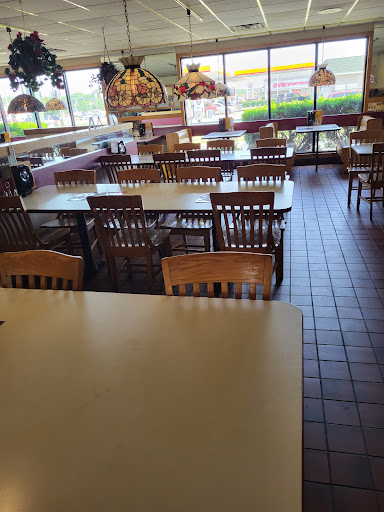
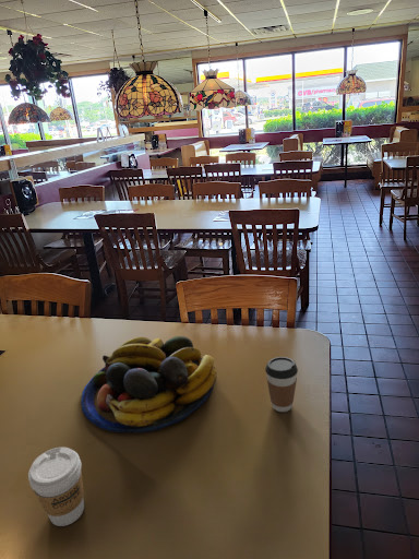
+ coffee cup [27,447,85,527]
+ coffee cup [264,356,299,413]
+ fruit bowl [80,335,218,435]
